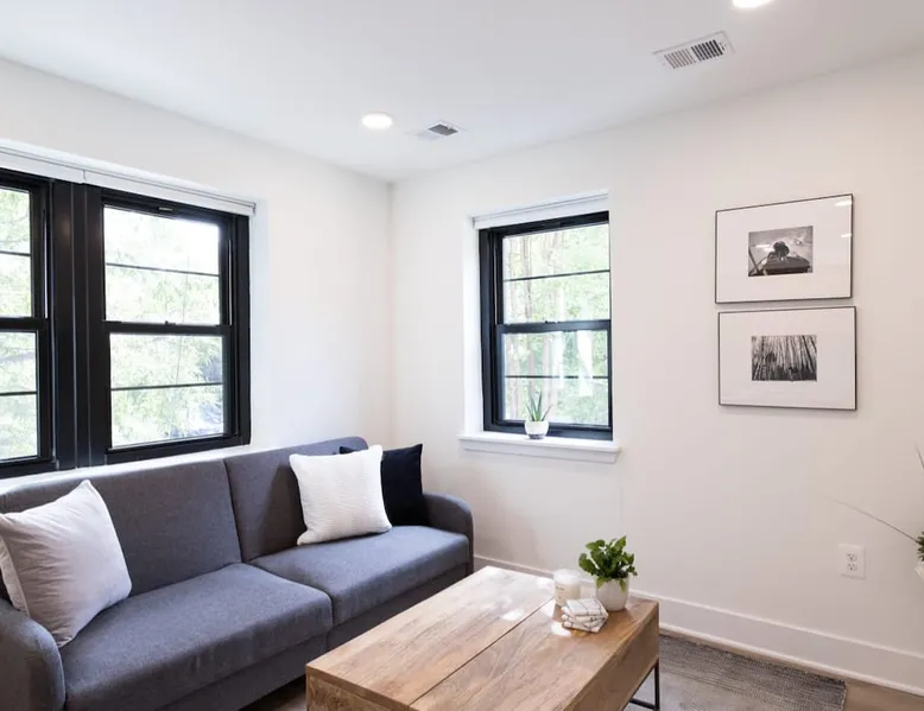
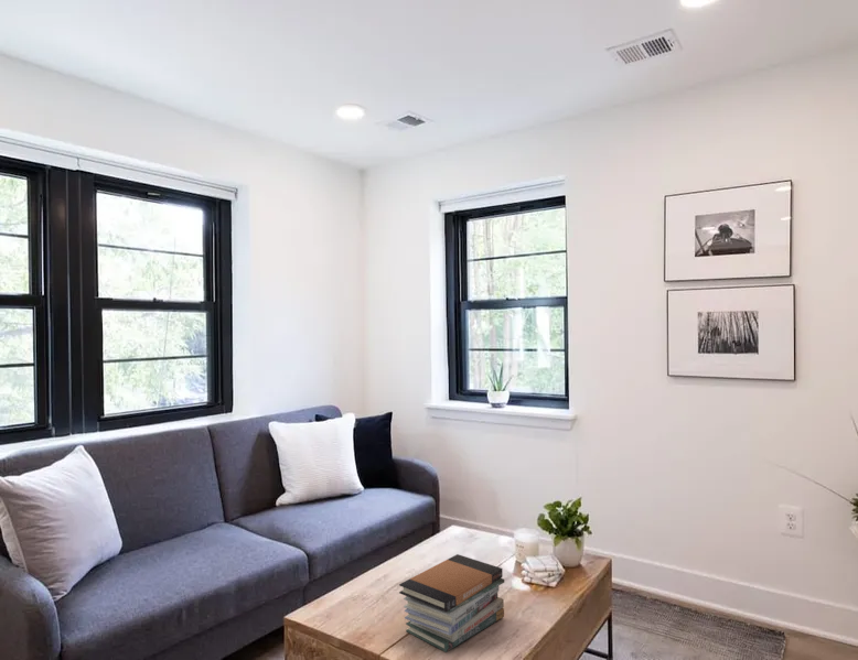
+ book stack [398,553,505,653]
